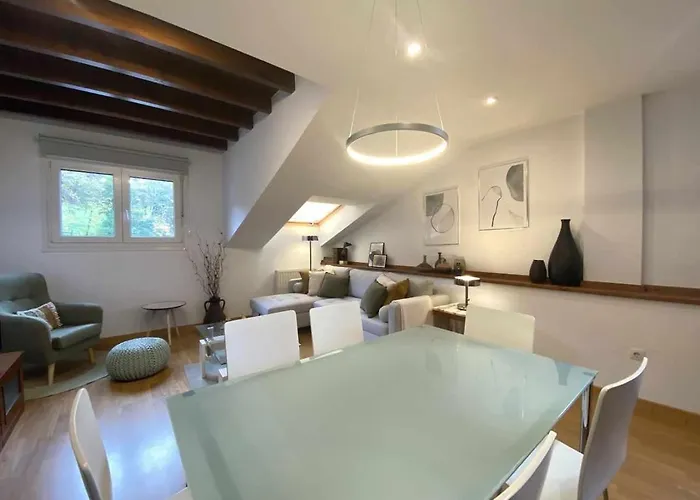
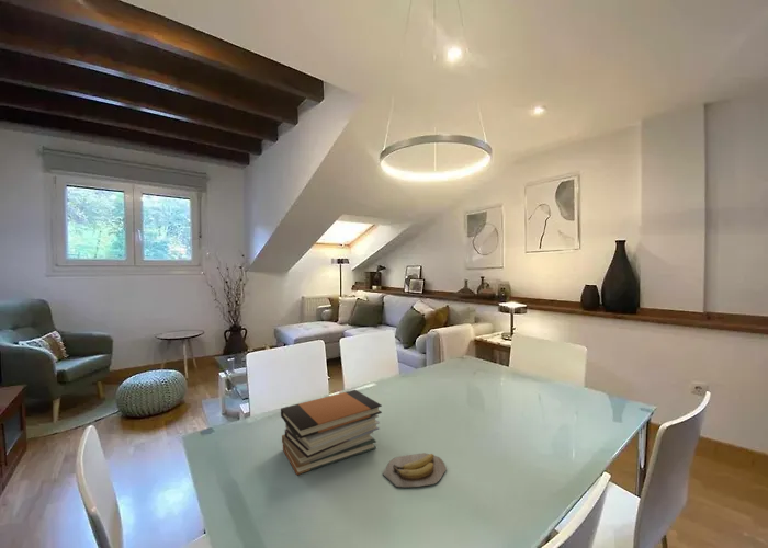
+ banana [382,452,448,488]
+ book stack [280,389,383,476]
